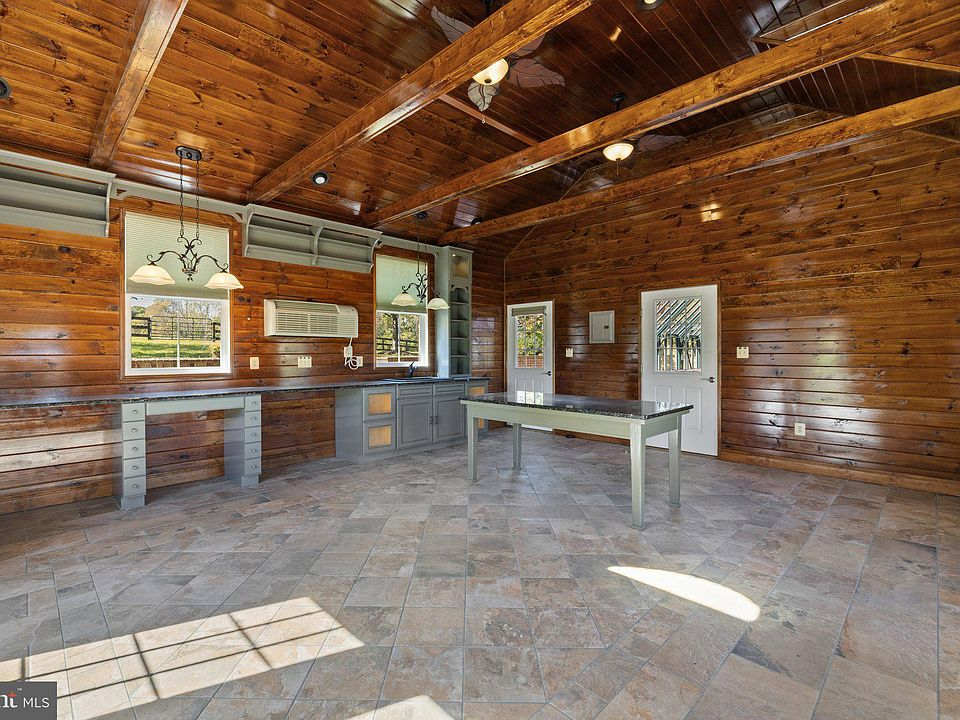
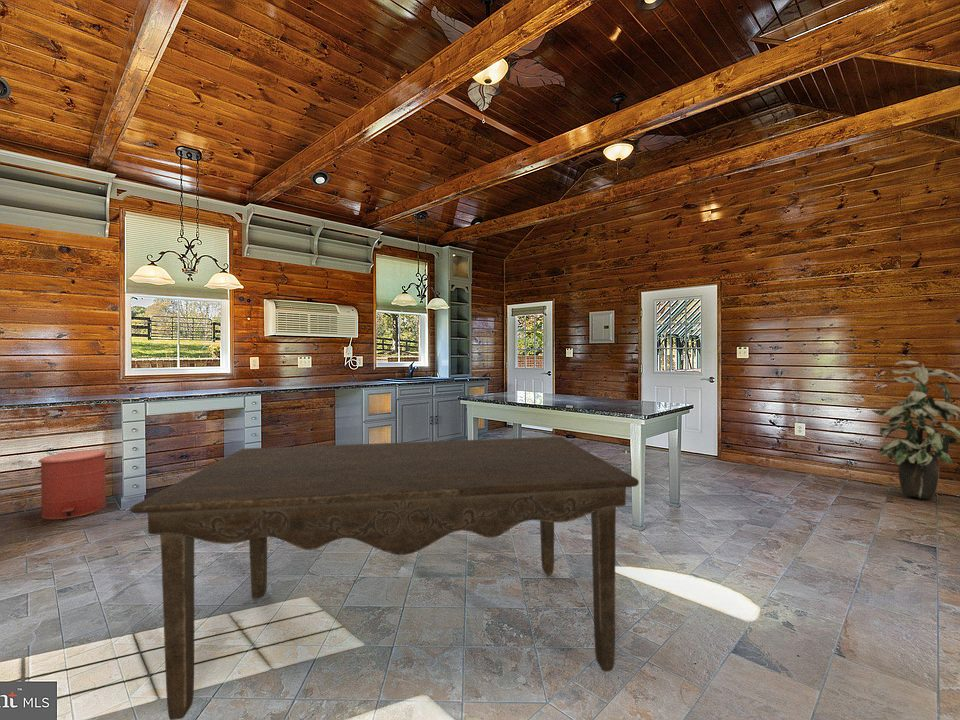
+ dining table [129,436,640,720]
+ indoor plant [871,360,960,500]
+ trash can [37,449,108,520]
